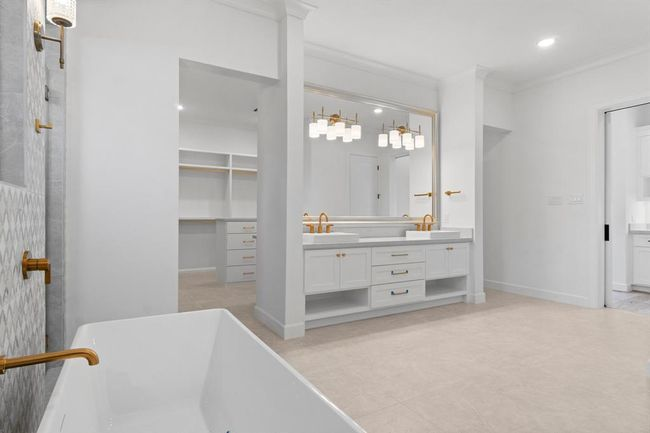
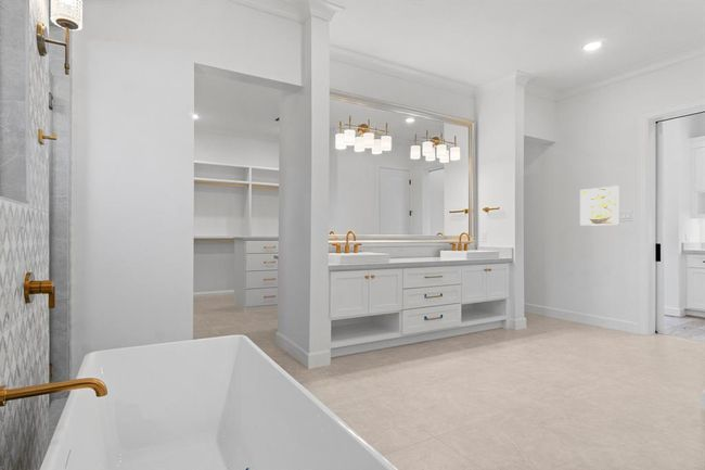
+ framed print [579,185,620,227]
